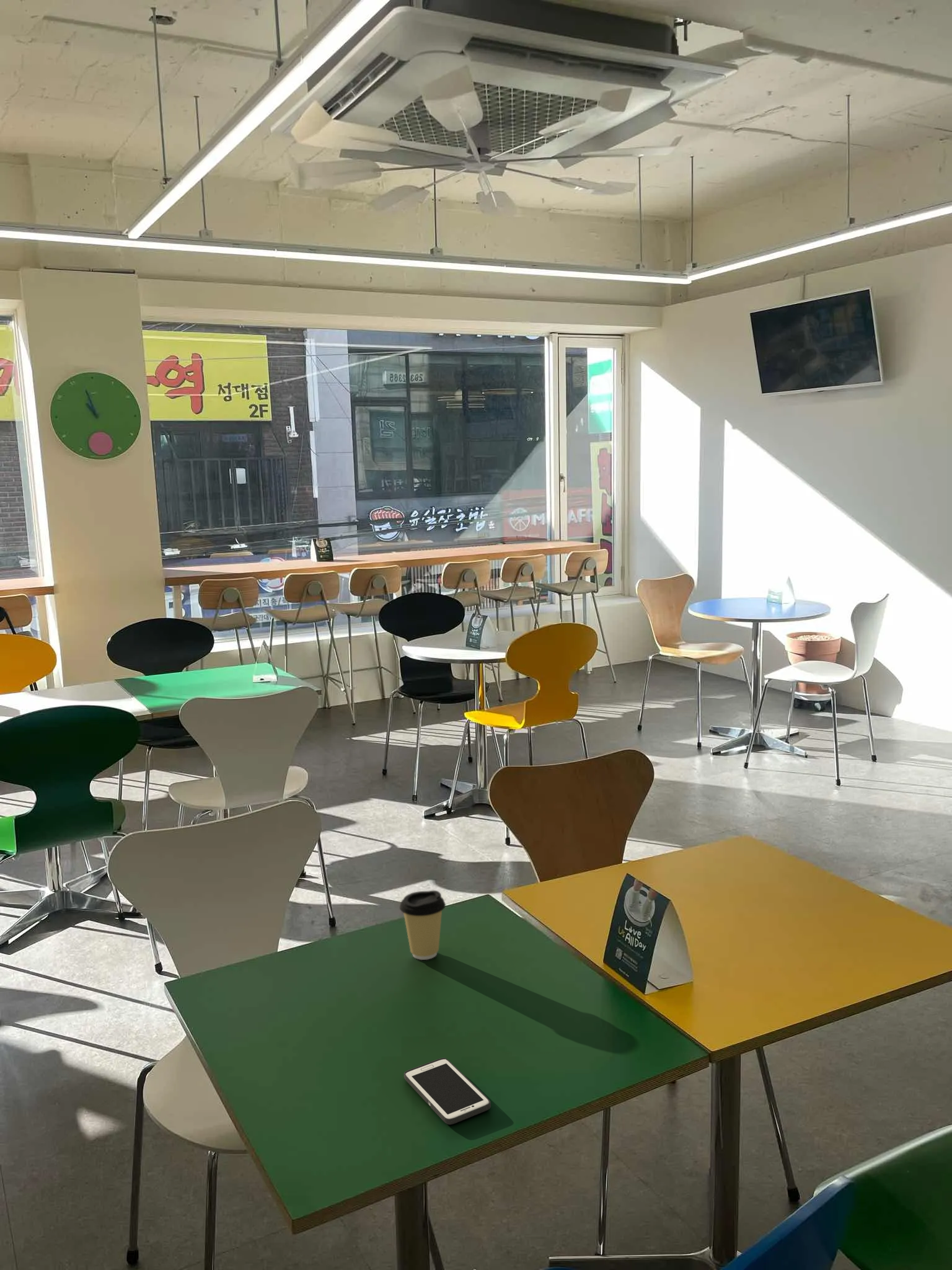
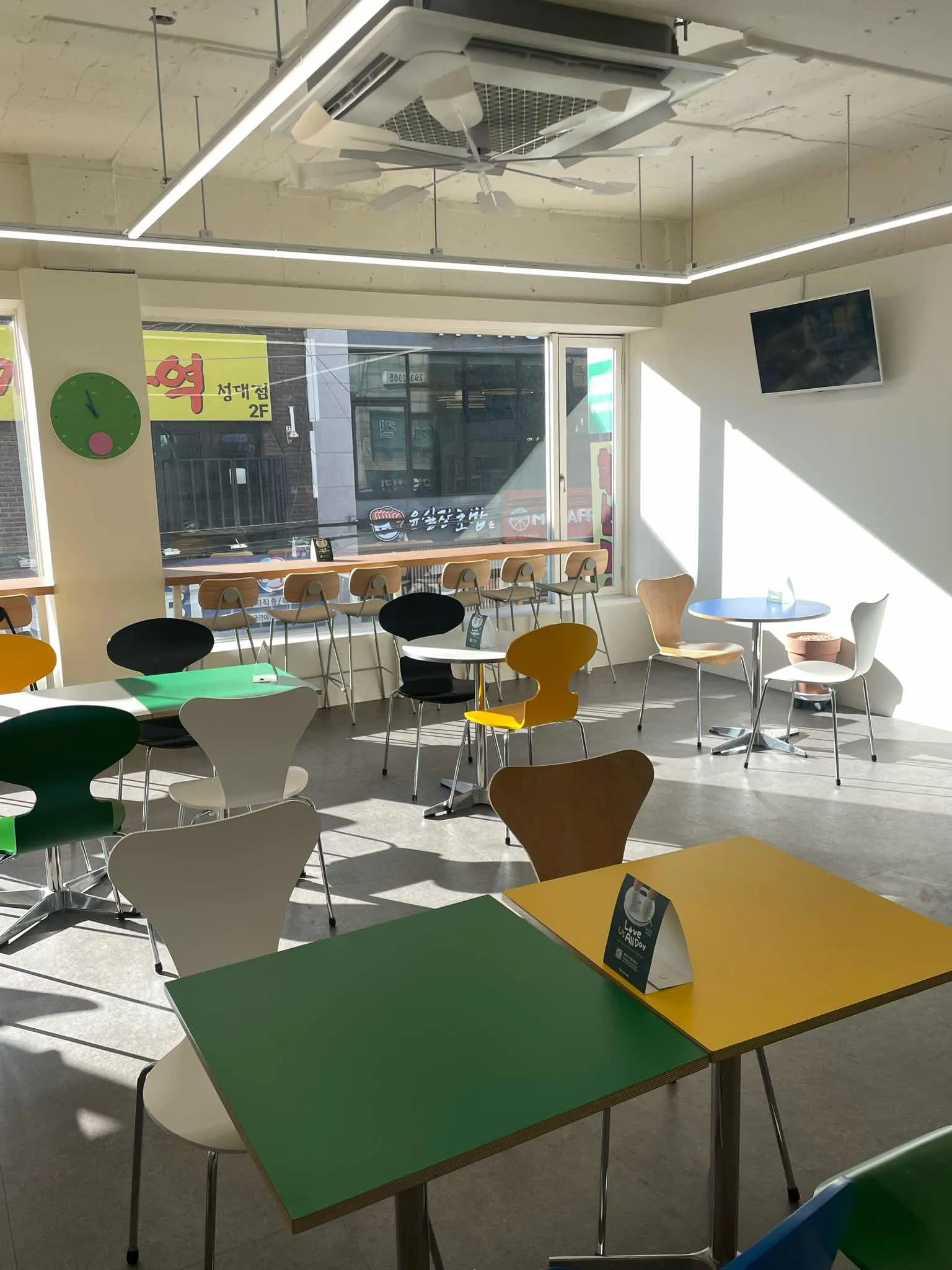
- coffee cup [399,890,446,961]
- cell phone [403,1057,491,1125]
